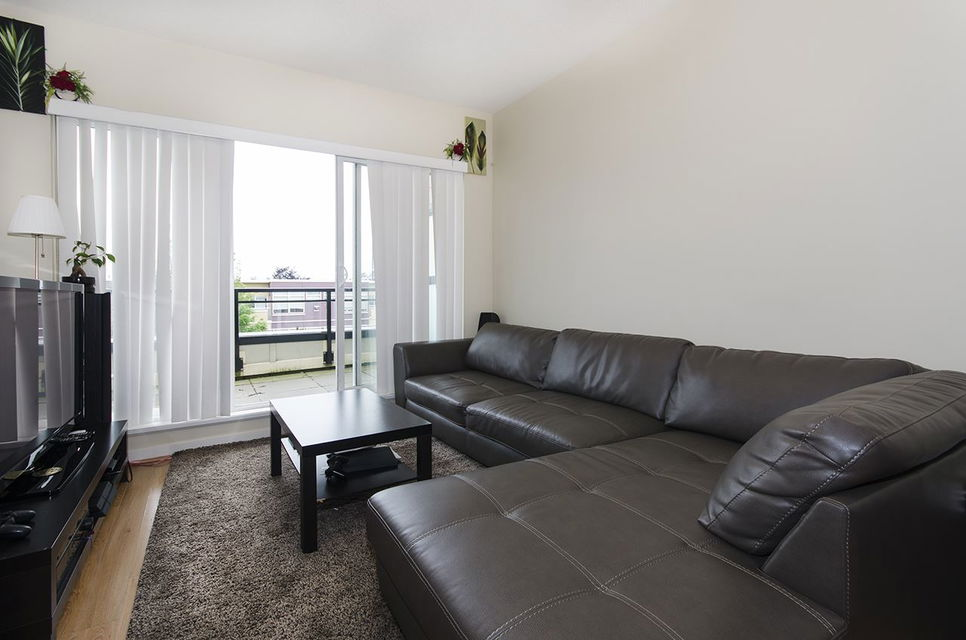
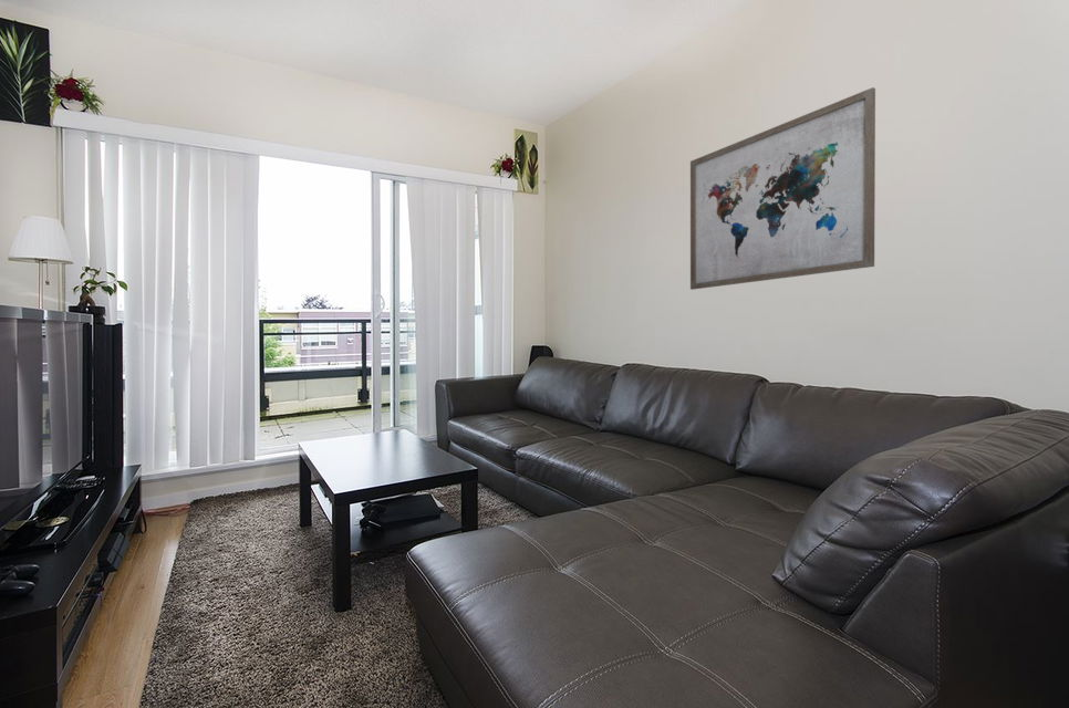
+ wall art [689,86,876,291]
